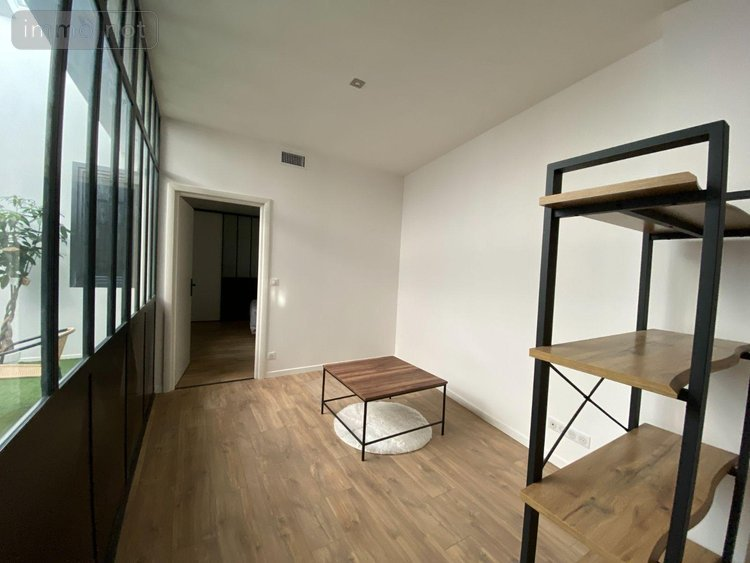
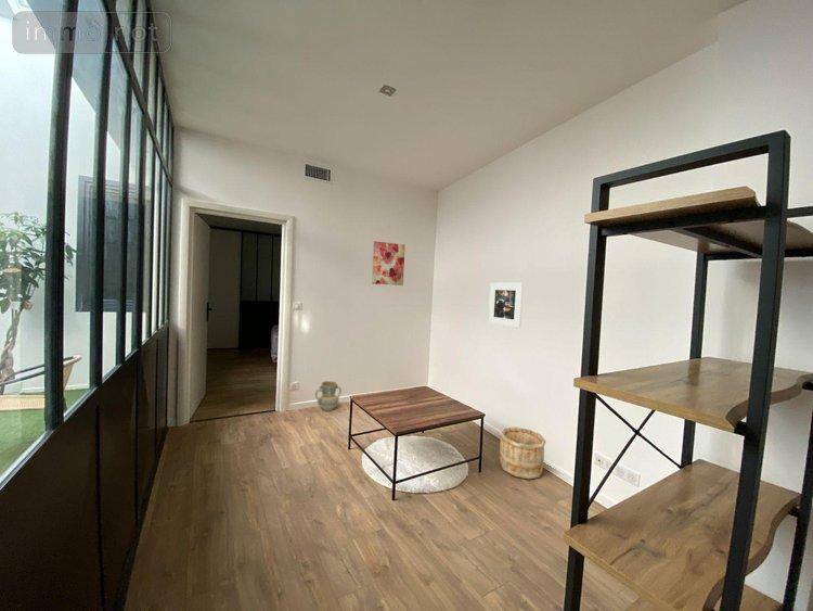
+ wooden bucket [499,427,547,480]
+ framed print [488,282,525,329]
+ wall art [371,240,406,287]
+ ceramic jug [314,380,343,412]
